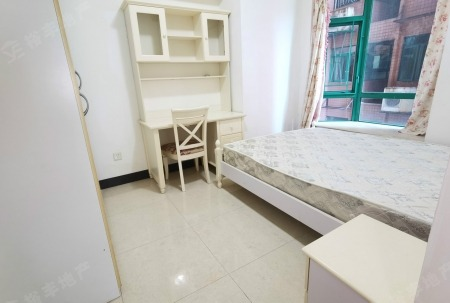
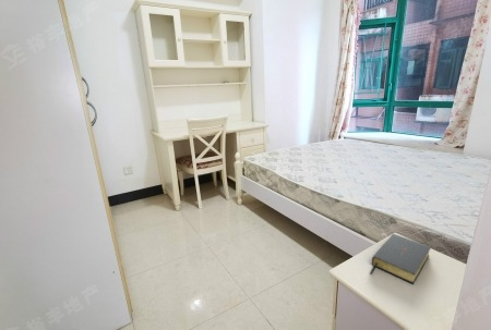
+ bible [369,233,432,285]
